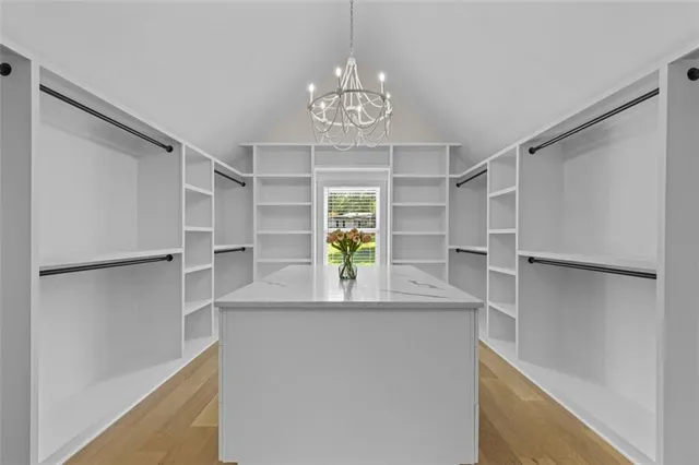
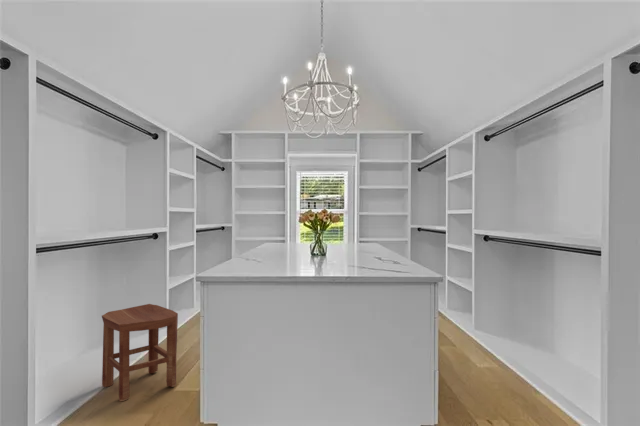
+ stool [101,303,179,402]
